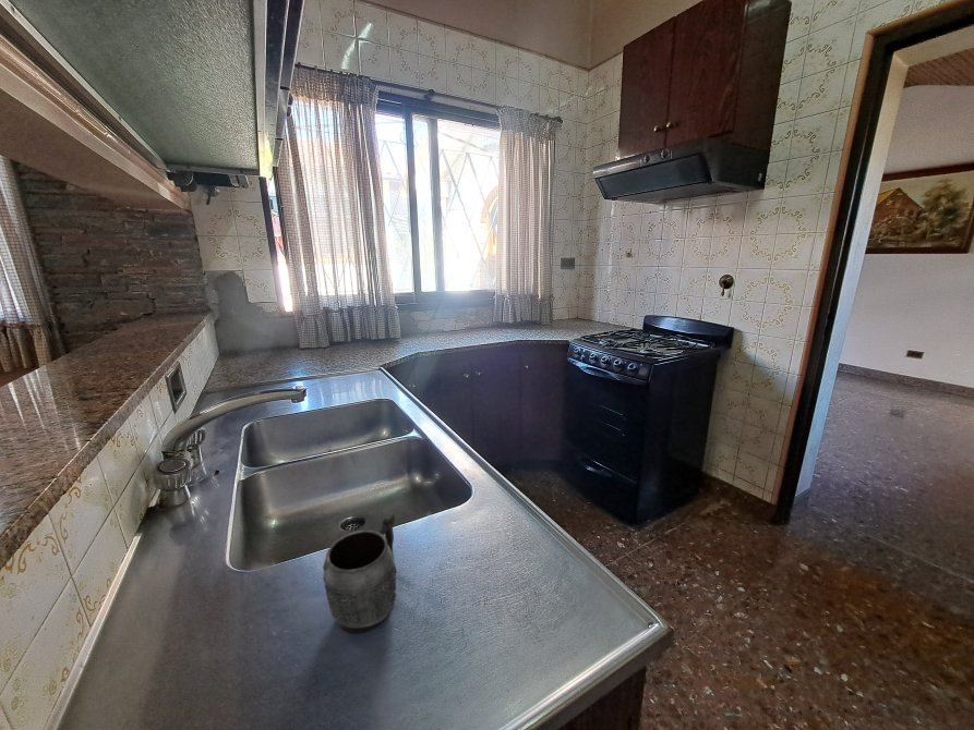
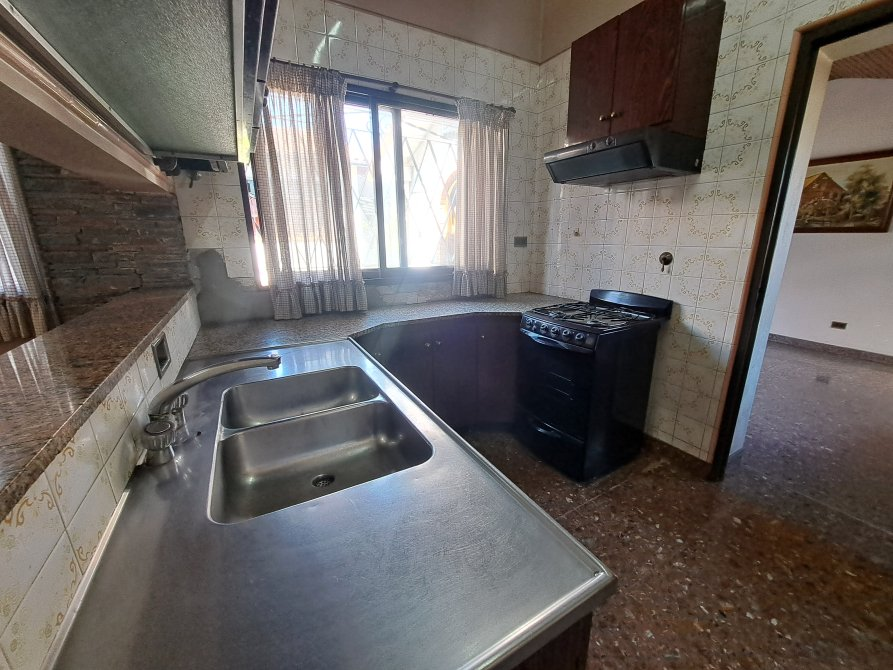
- mug [322,513,398,634]
